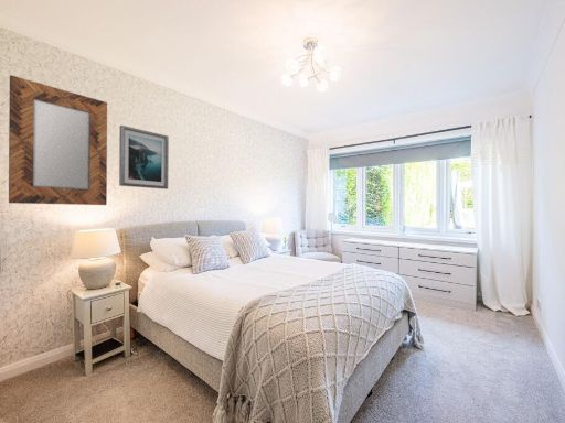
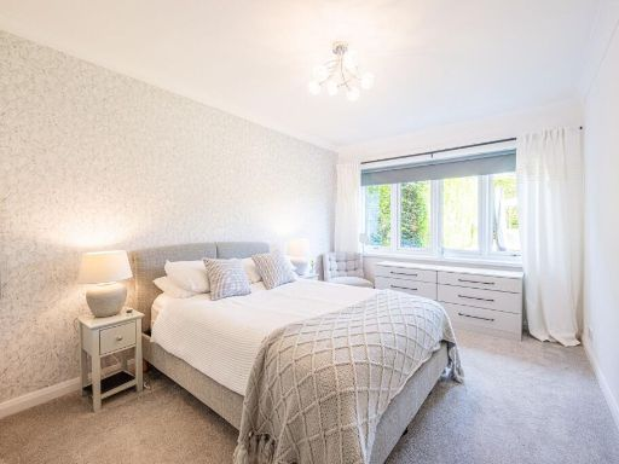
- home mirror [8,74,108,206]
- wall art [118,124,170,191]
